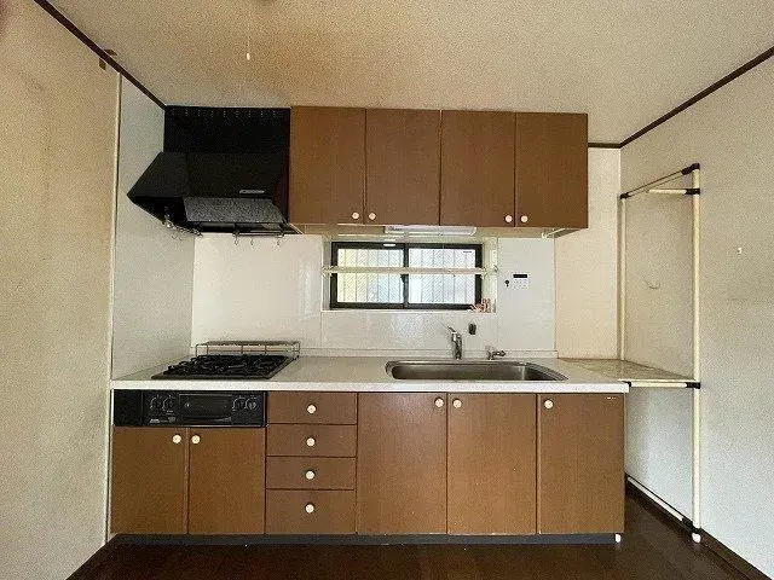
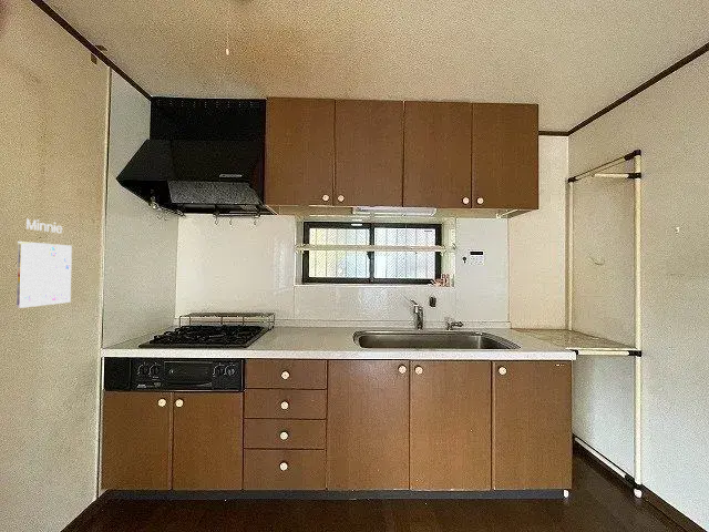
+ calendar [16,218,73,309]
